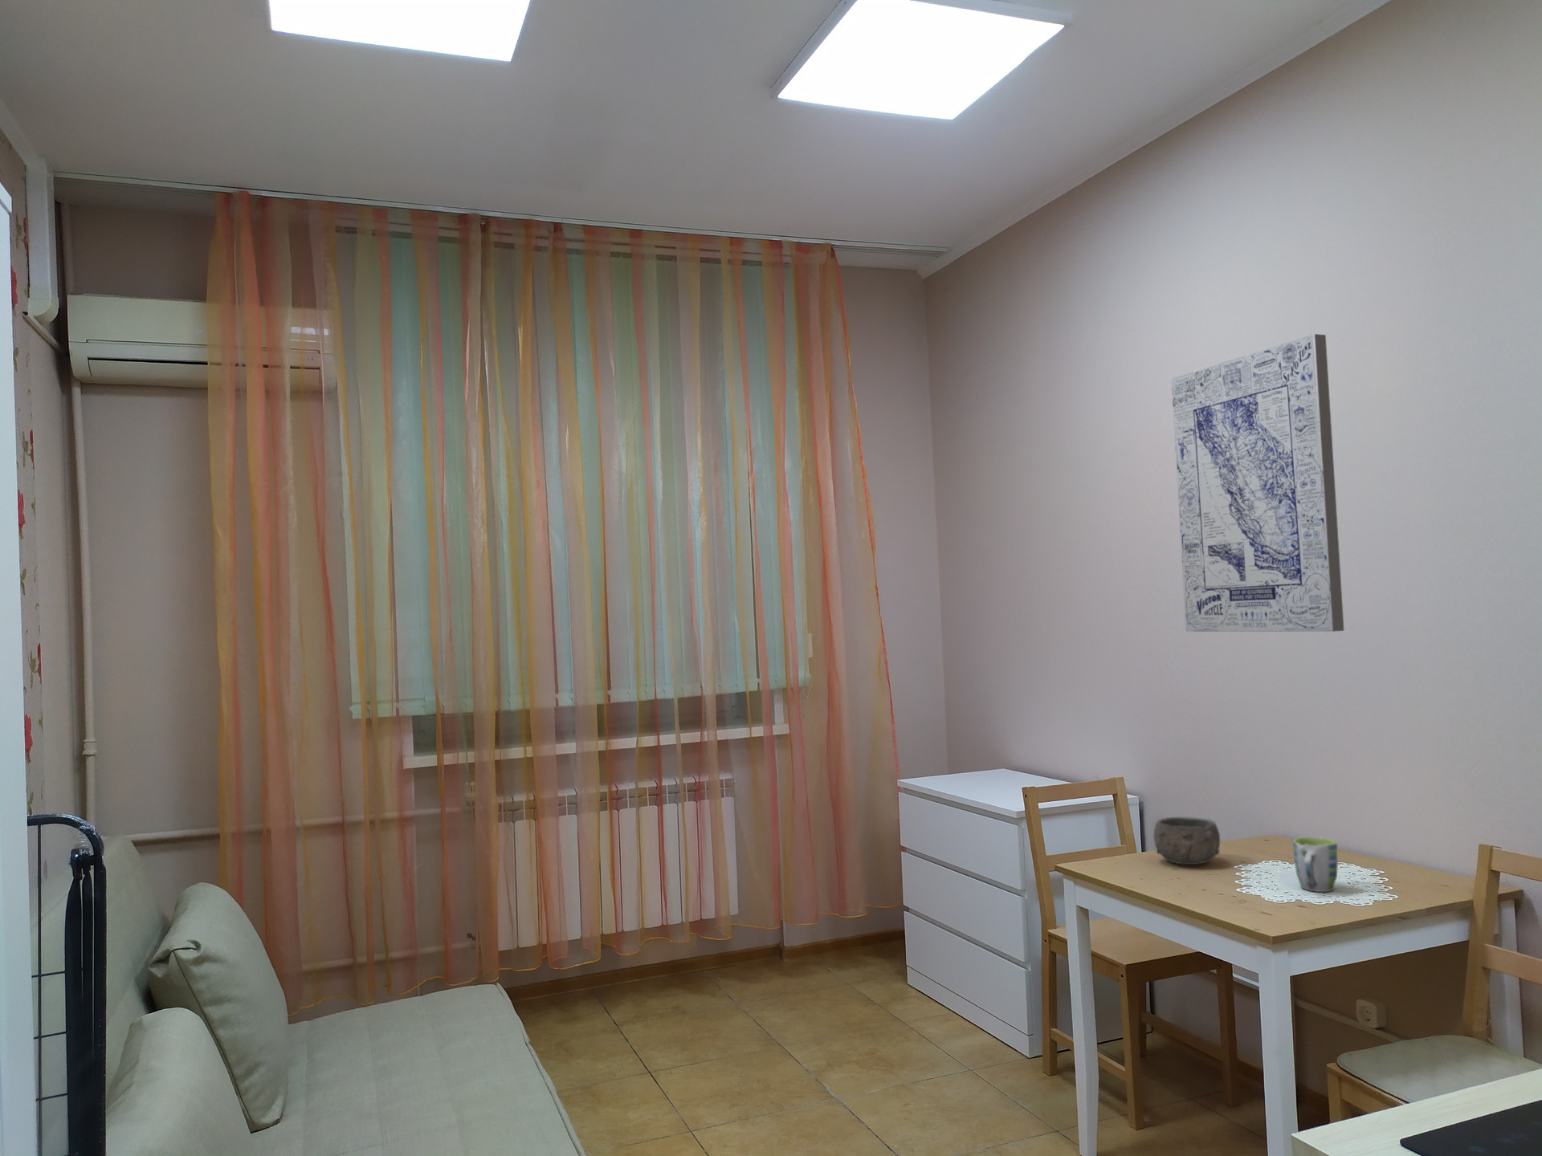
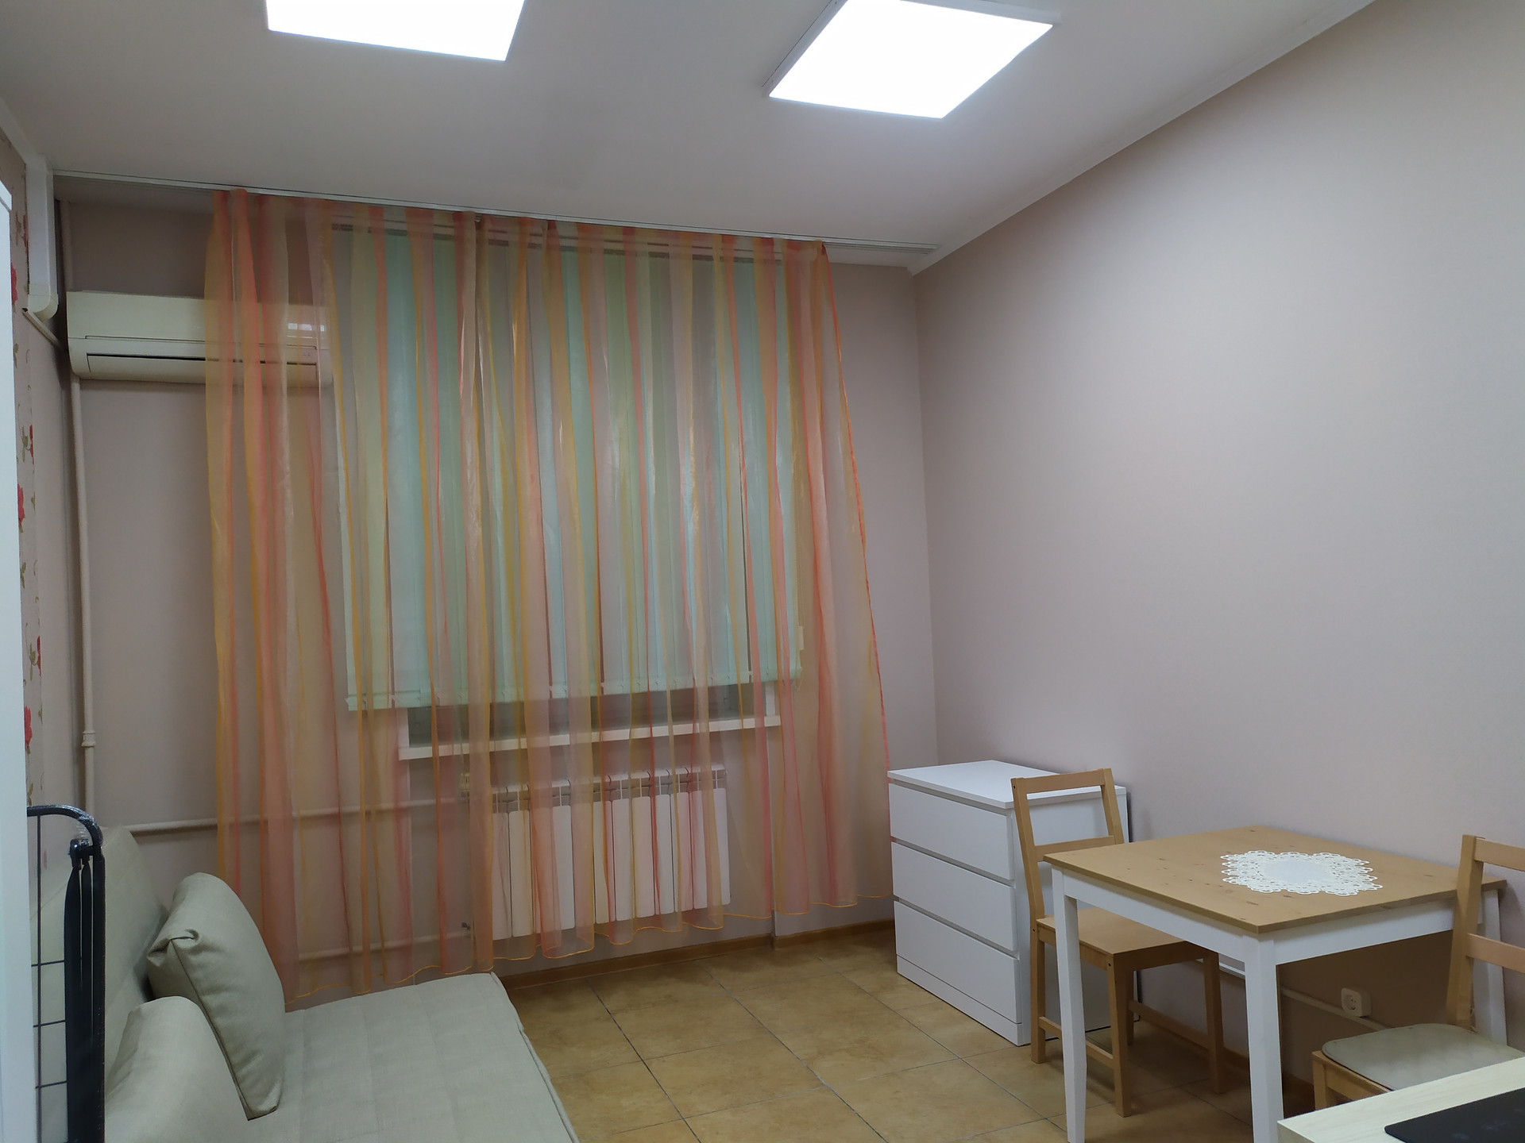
- bowl [1153,816,1220,866]
- mug [1292,835,1339,892]
- wall art [1170,333,1344,633]
